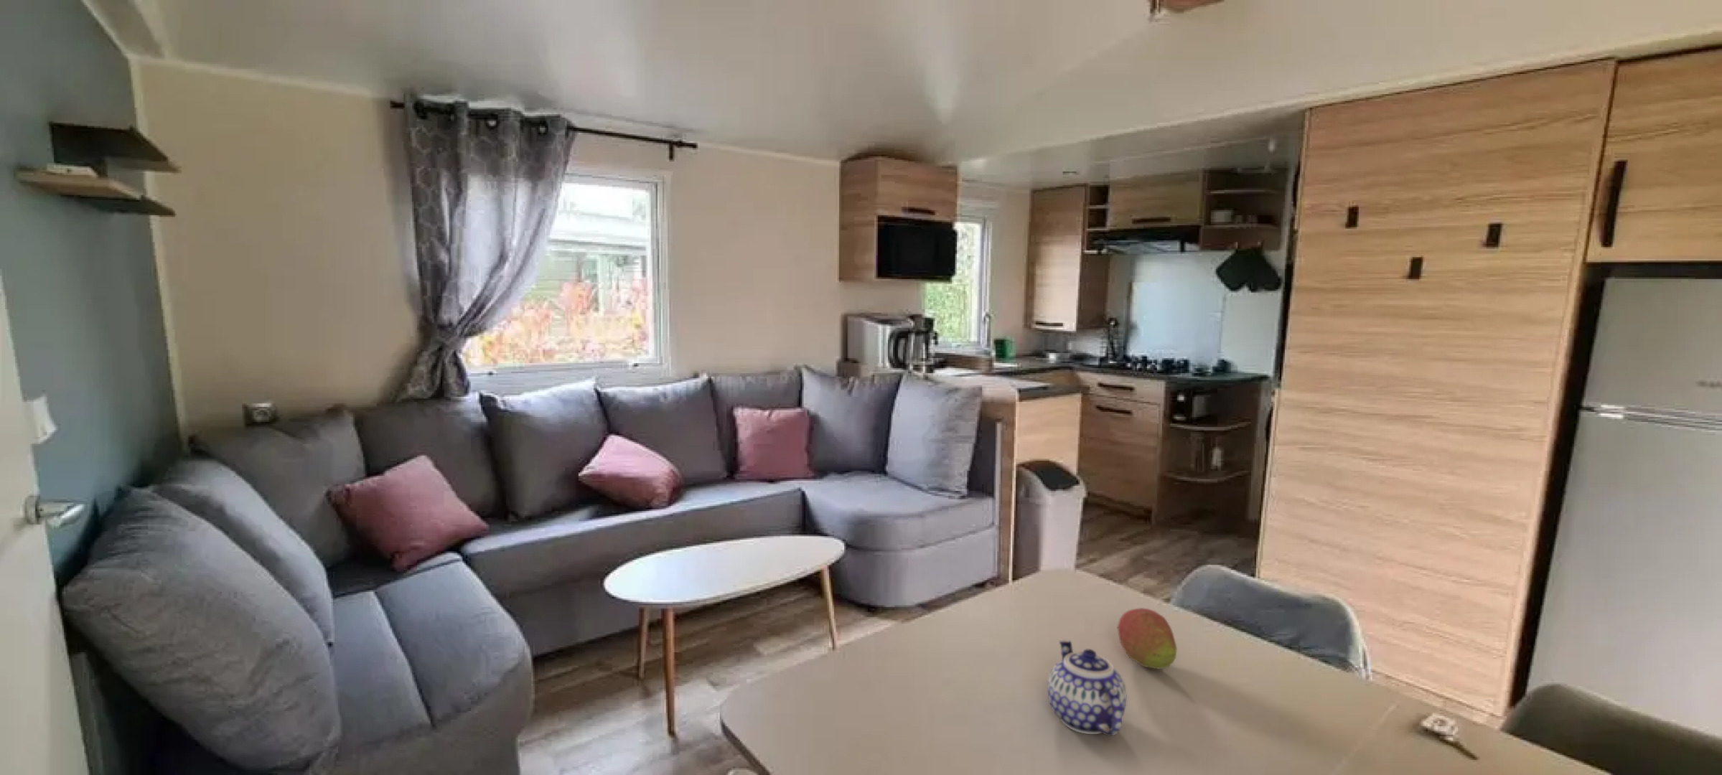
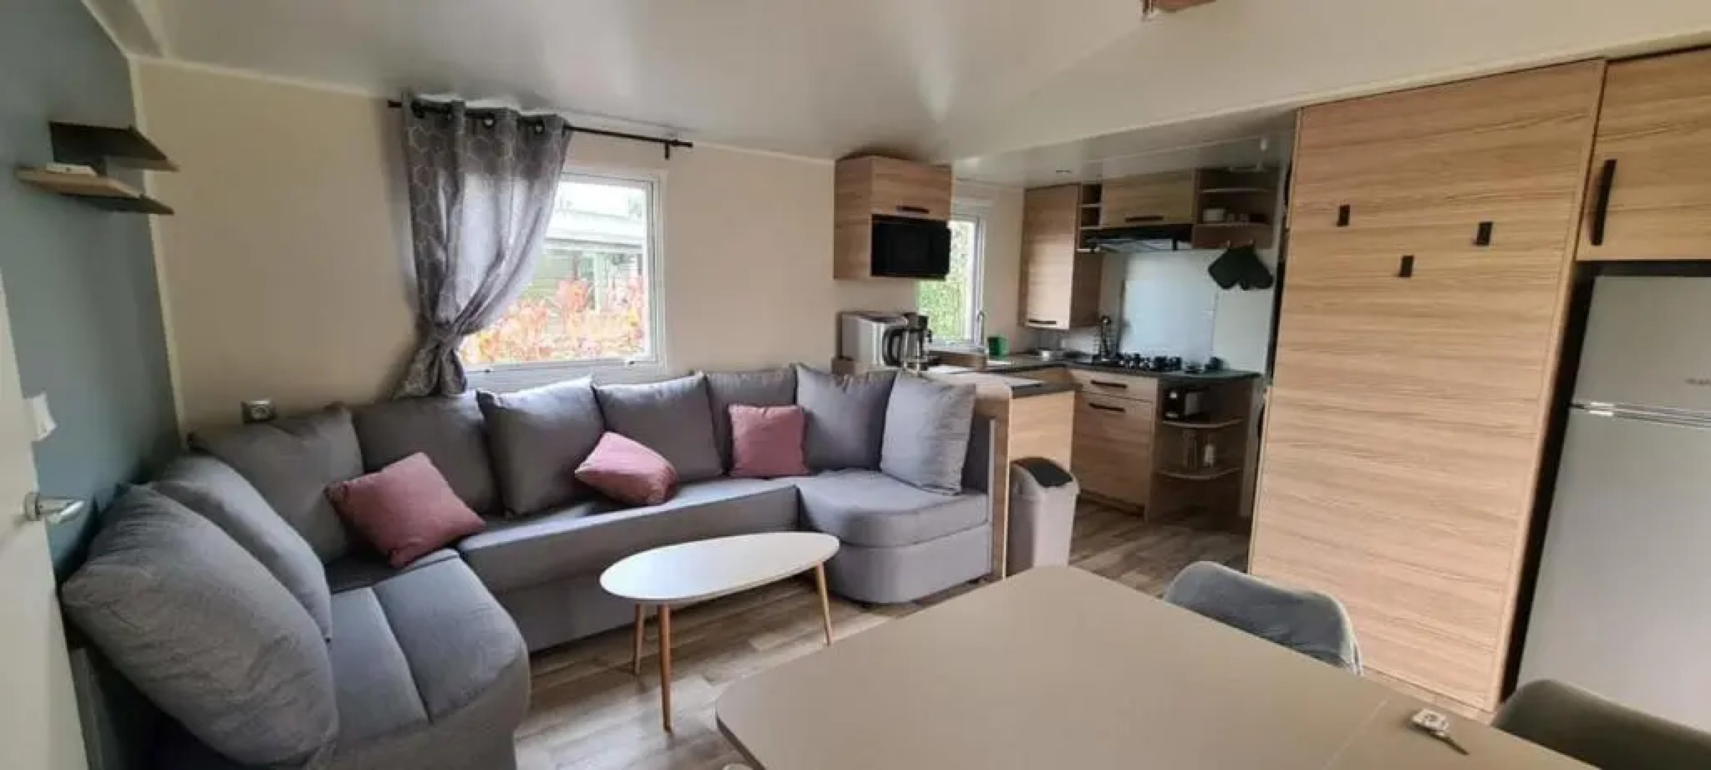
- fruit [1117,607,1178,671]
- teapot [1048,639,1127,737]
